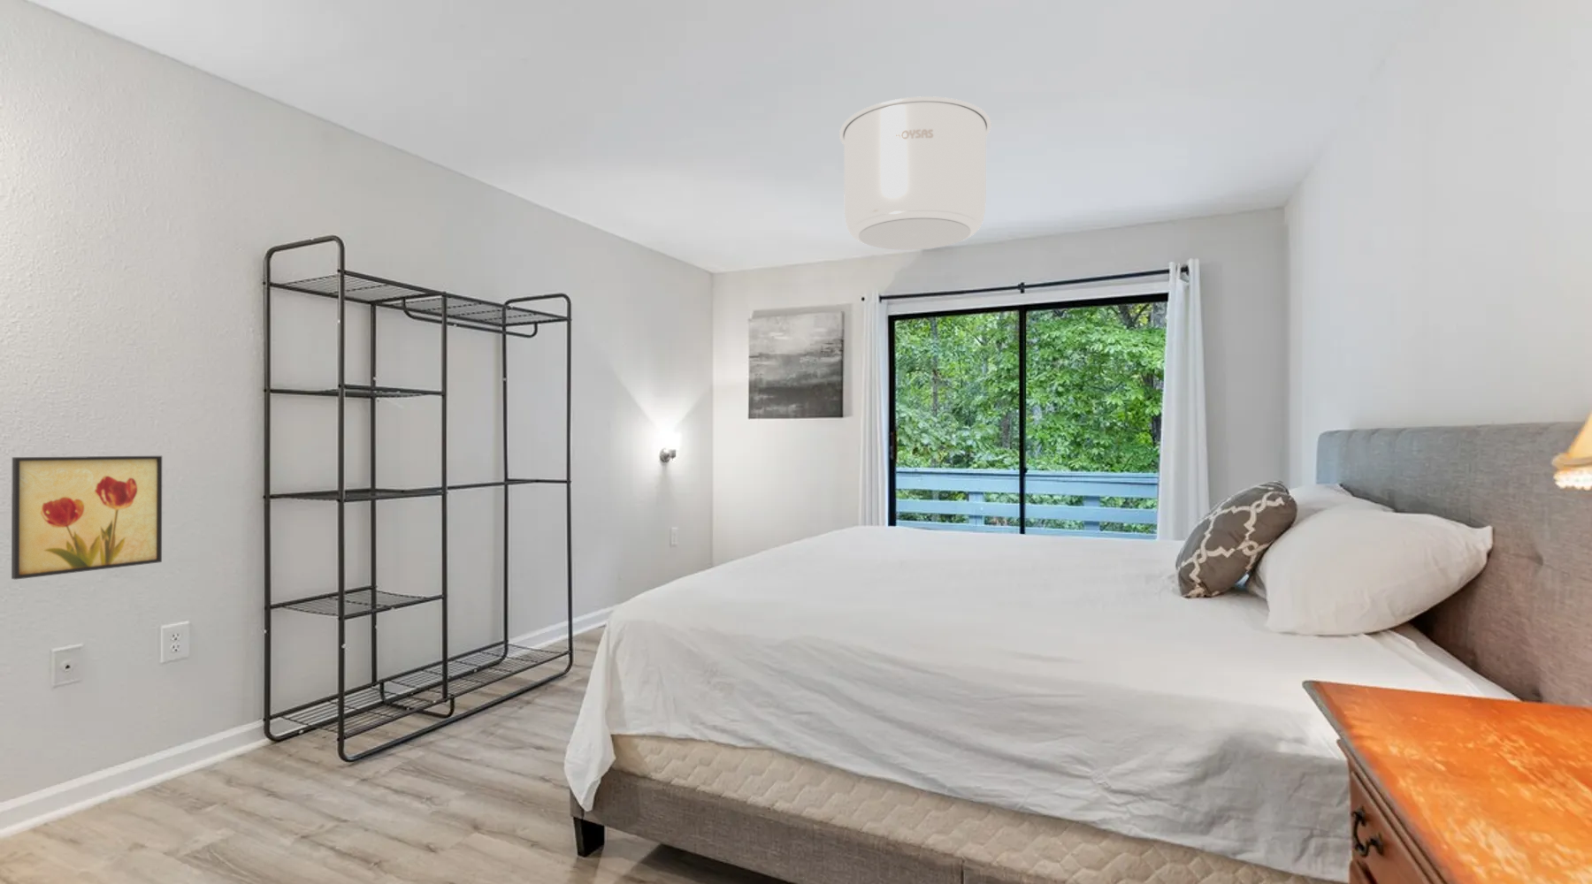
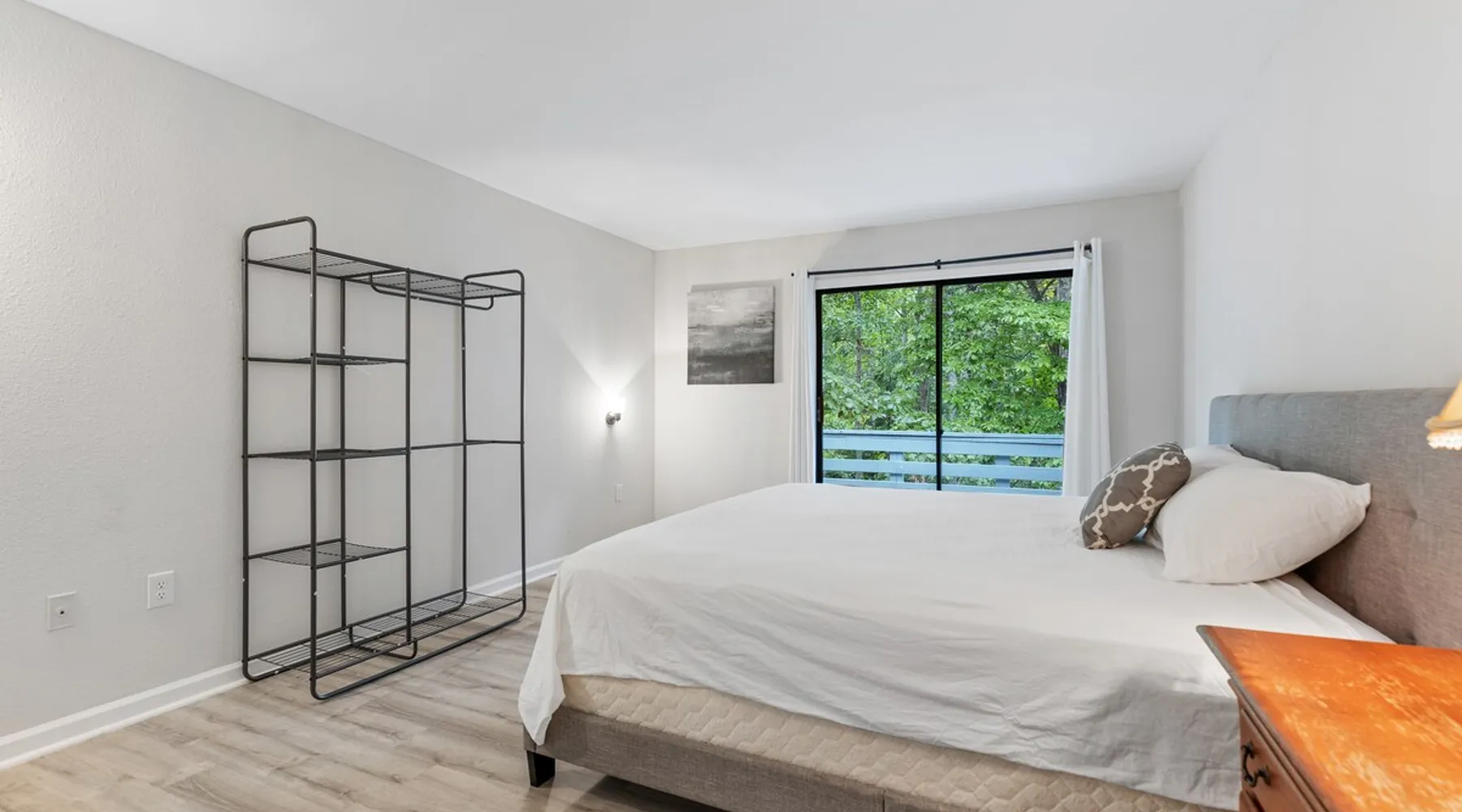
- wall art [11,455,162,580]
- ceiling light [838,96,992,251]
